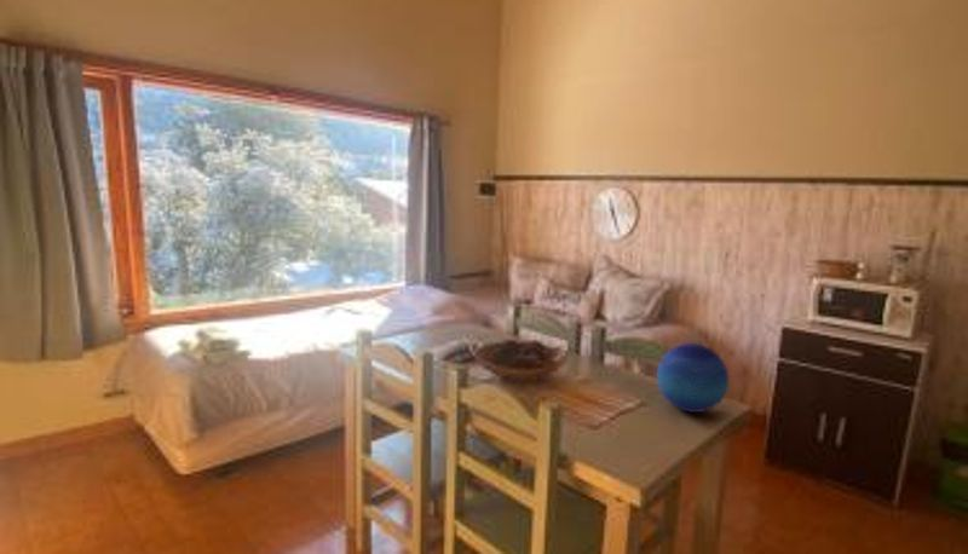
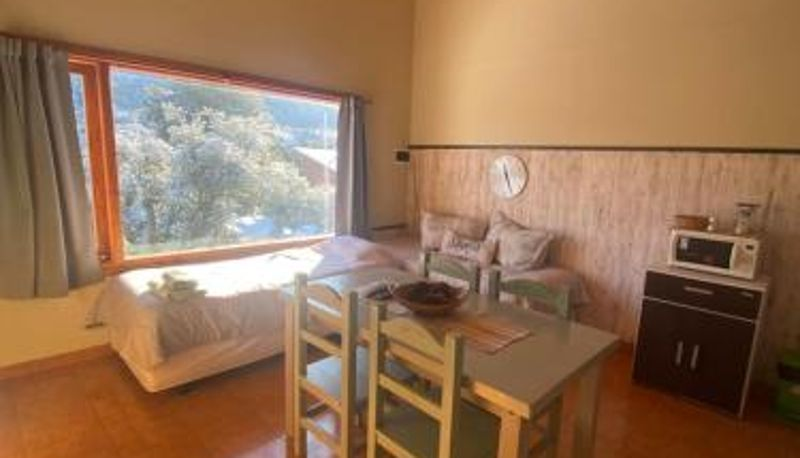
- decorative ball [656,342,730,414]
